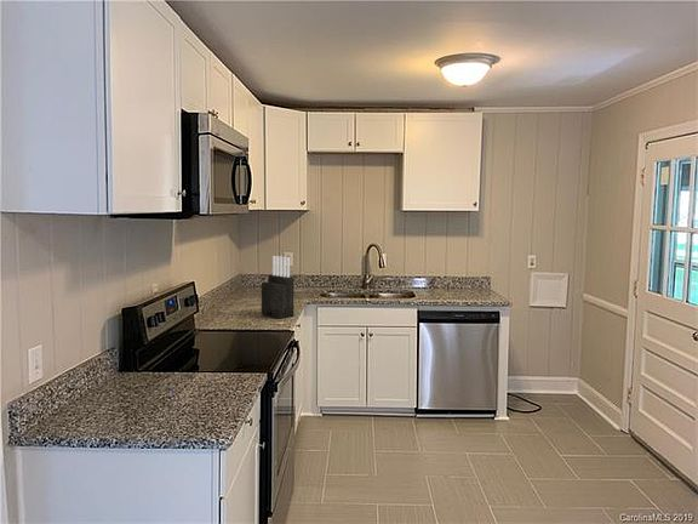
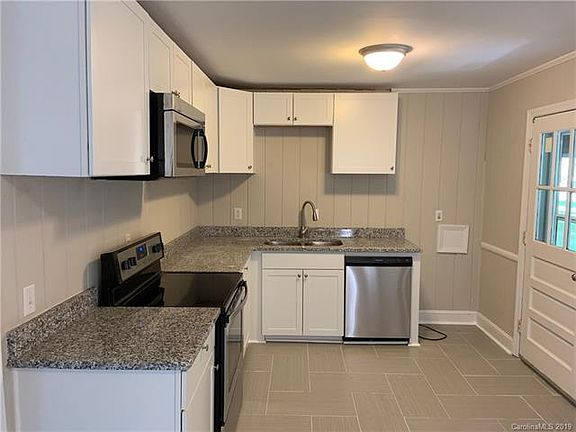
- knife block [261,255,296,320]
